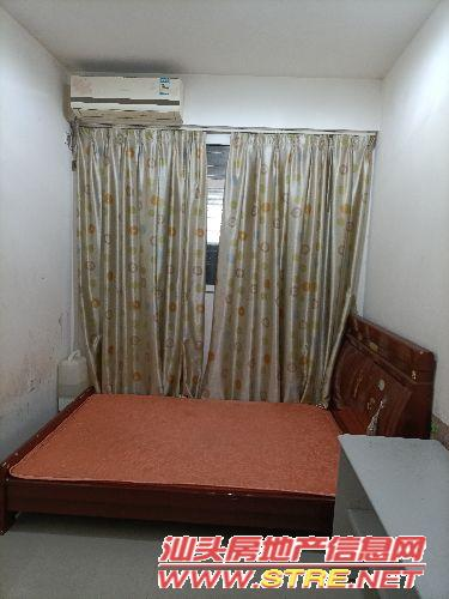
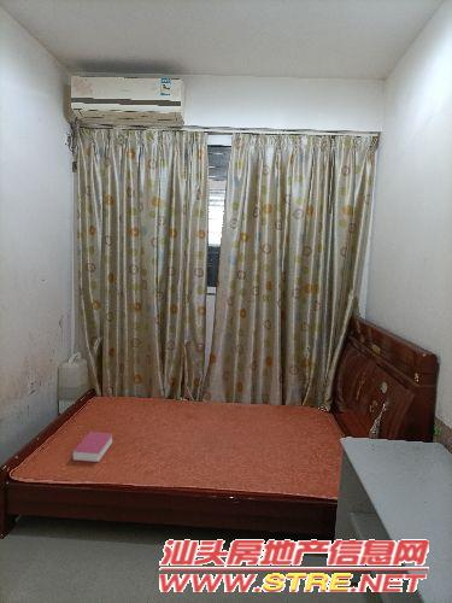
+ book [70,431,115,463]
